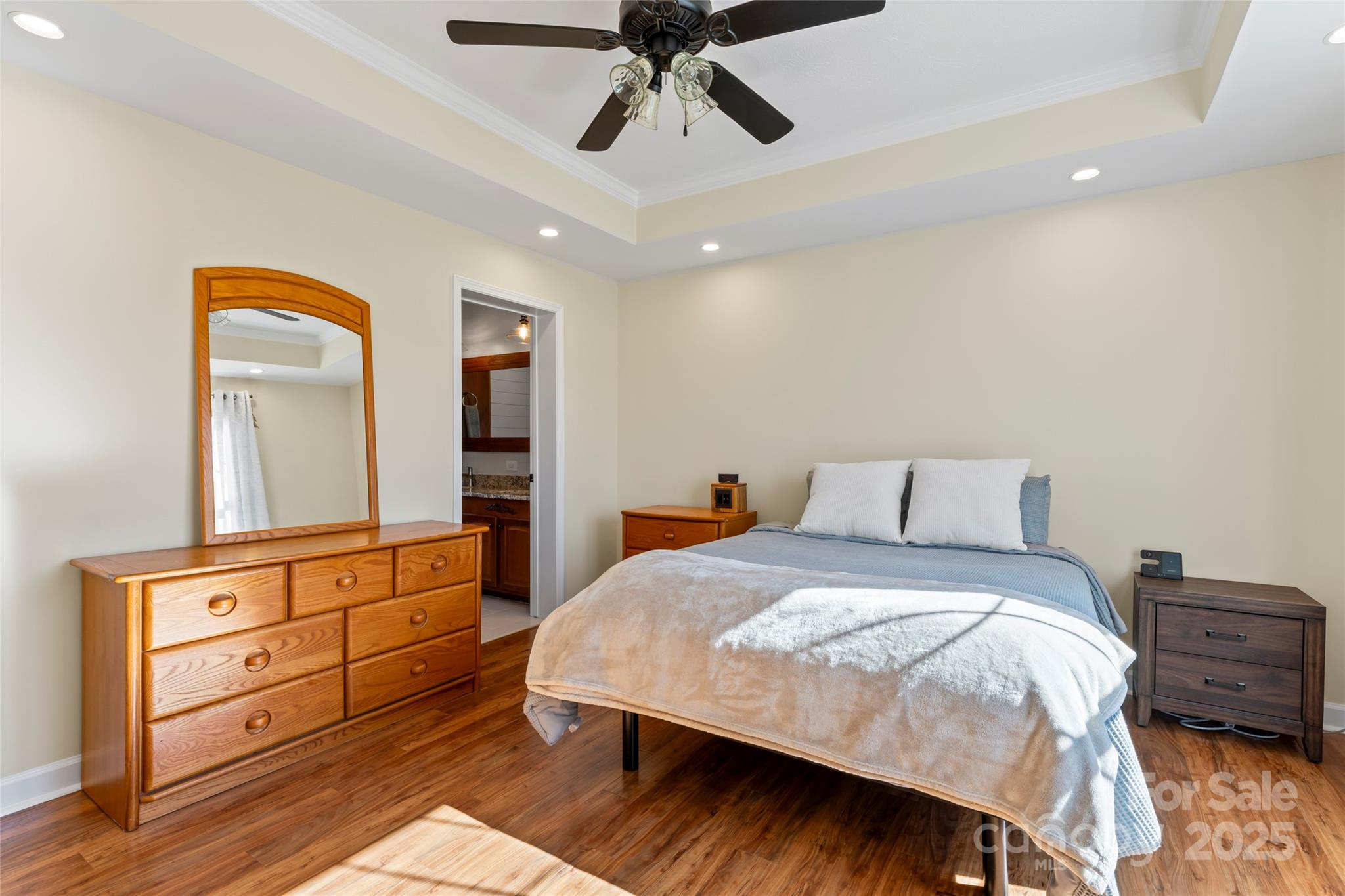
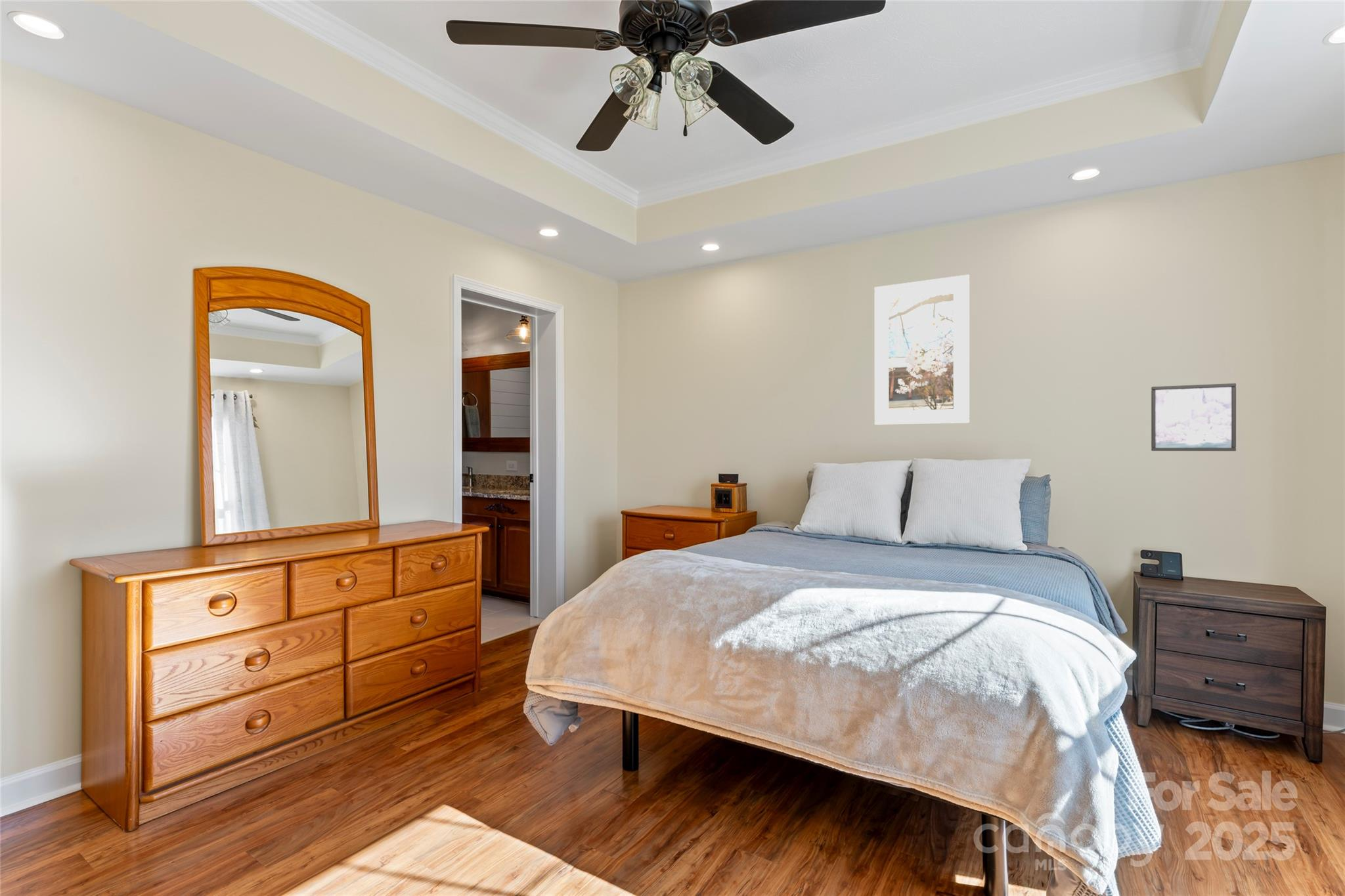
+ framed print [874,274,971,426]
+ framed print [1151,383,1237,452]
